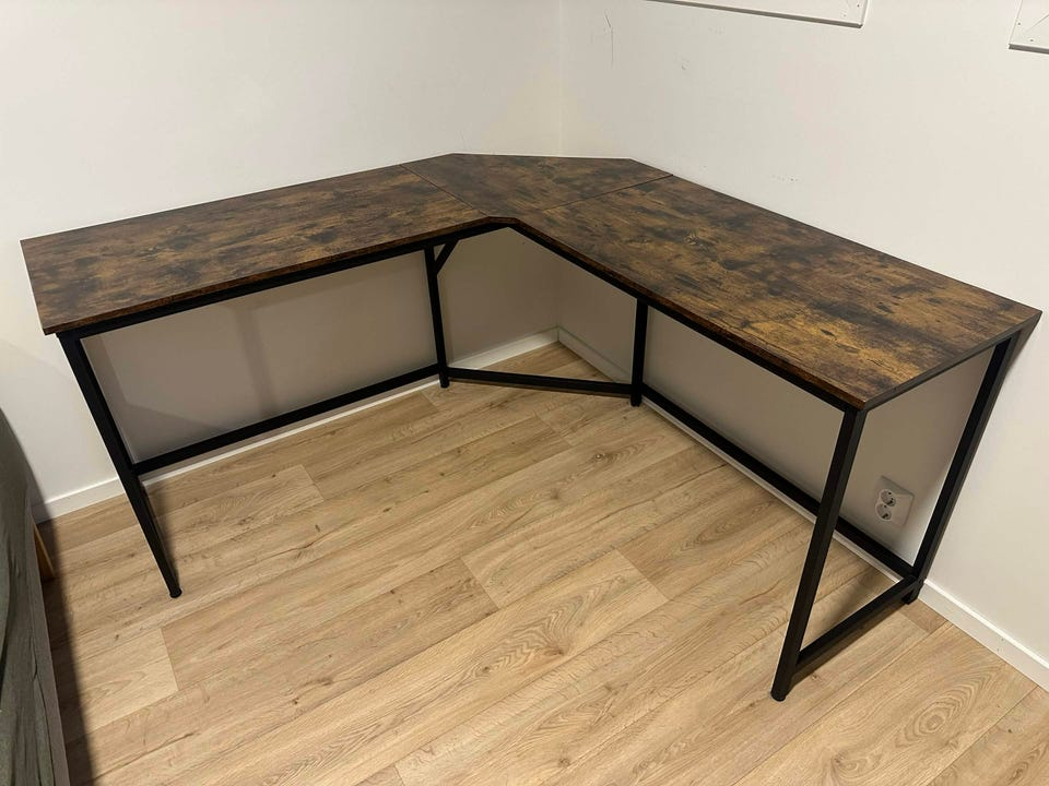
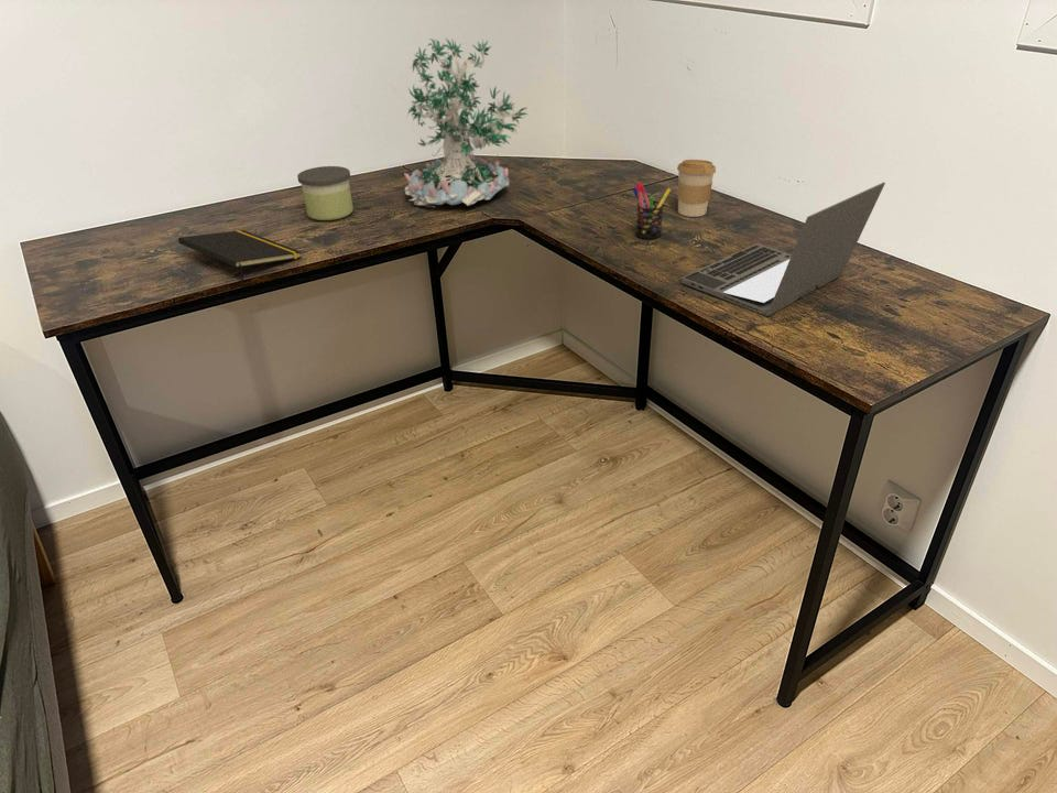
+ candle [296,165,355,221]
+ plant [403,36,528,209]
+ pen holder [631,181,672,240]
+ notepad [177,229,303,283]
+ coffee cup [676,159,717,218]
+ laptop [680,181,886,317]
